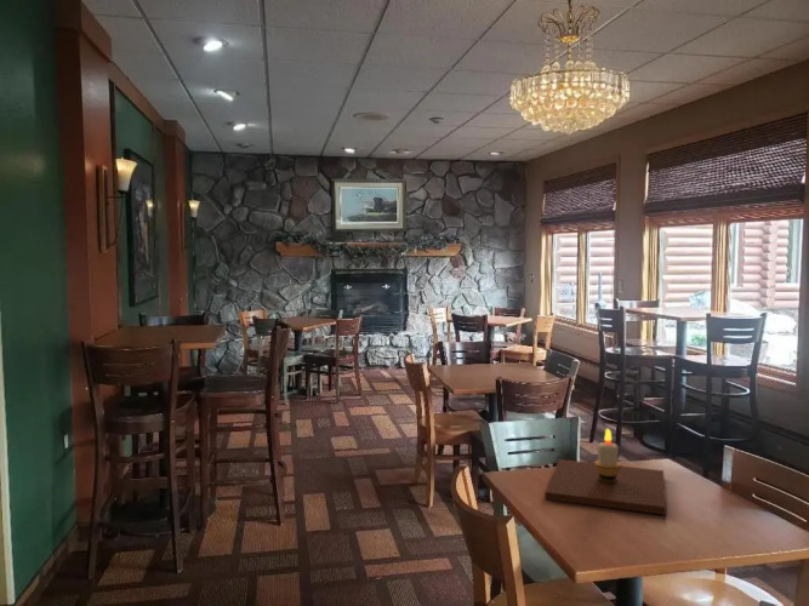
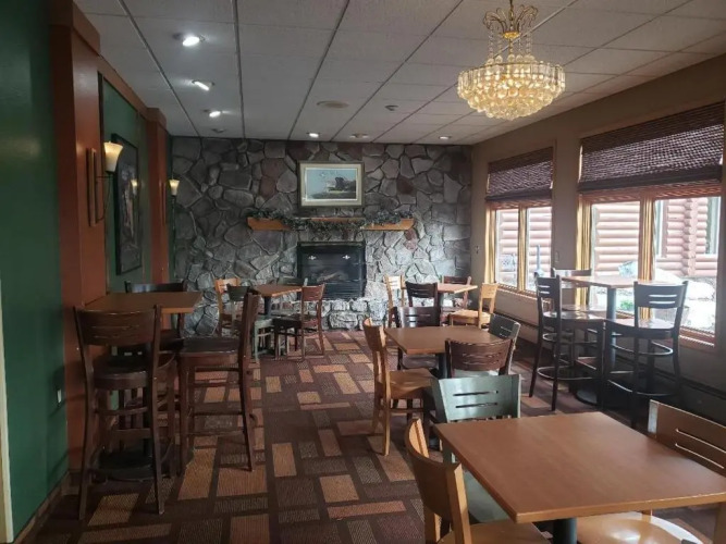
- candle [543,428,667,516]
